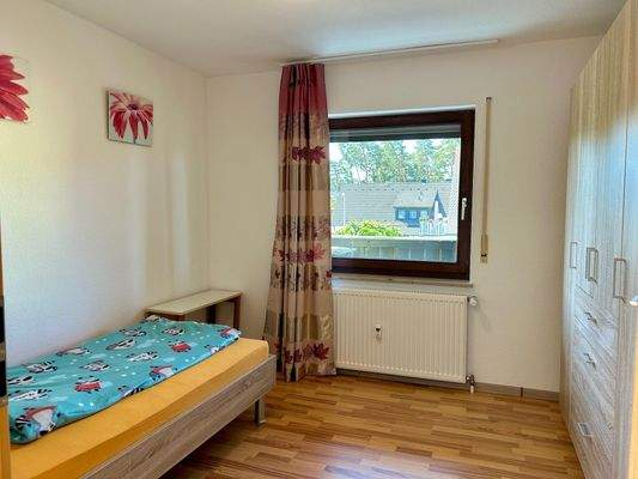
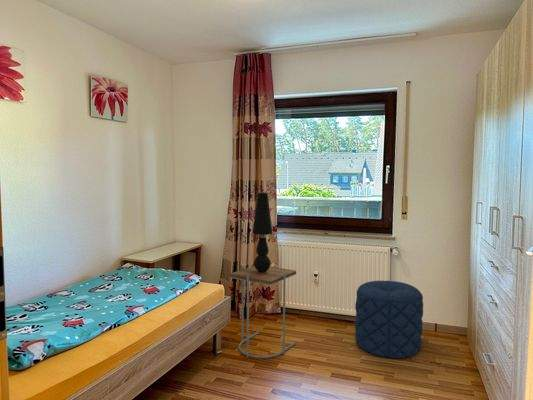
+ side table [228,265,297,359]
+ pouf [354,280,424,359]
+ table lamp [251,191,274,272]
